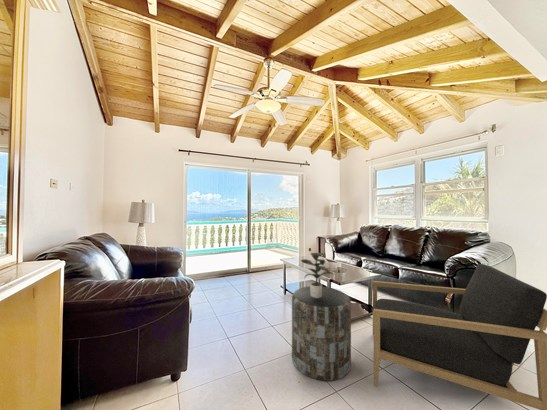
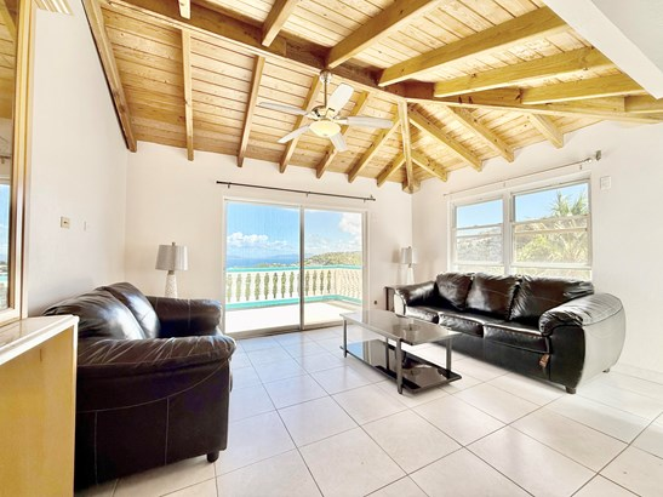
- side table [291,285,352,382]
- armchair [372,263,547,410]
- potted plant [300,252,336,298]
